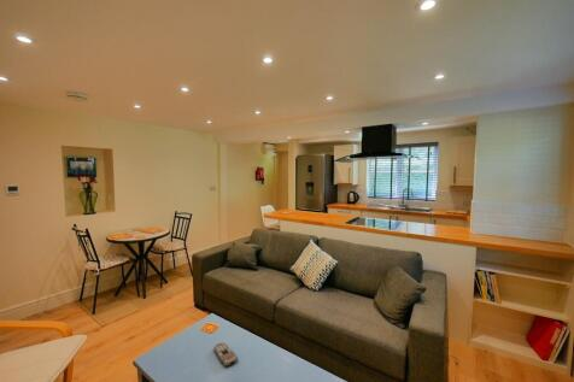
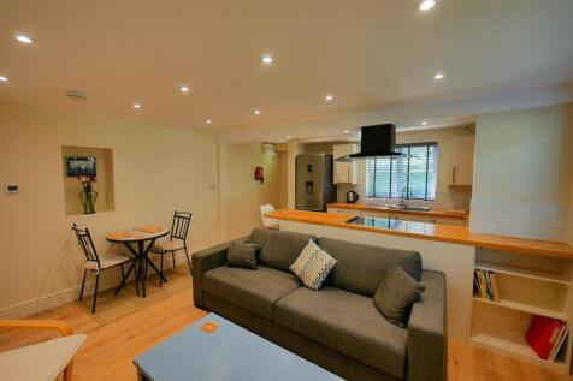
- remote control [212,342,239,368]
